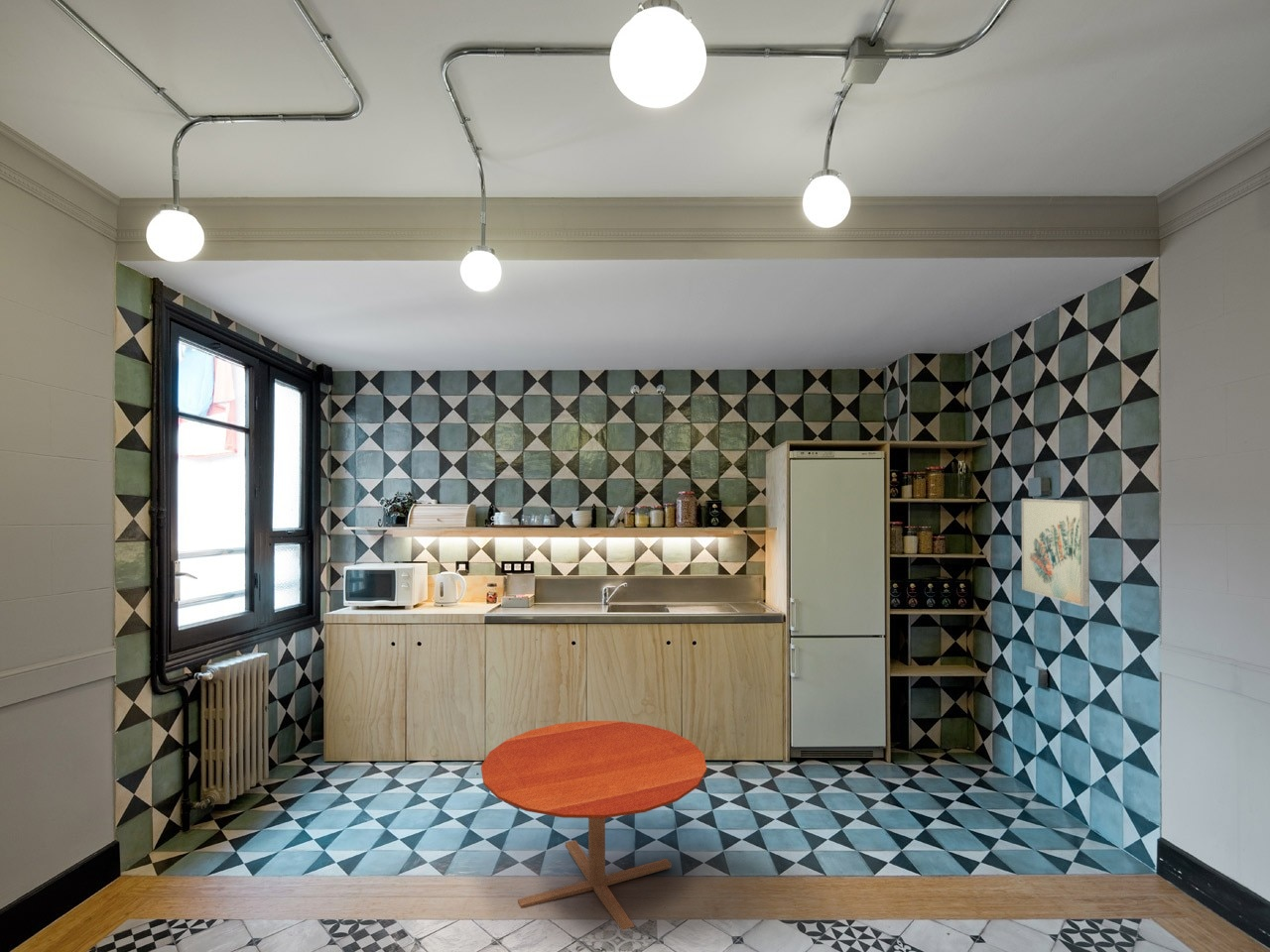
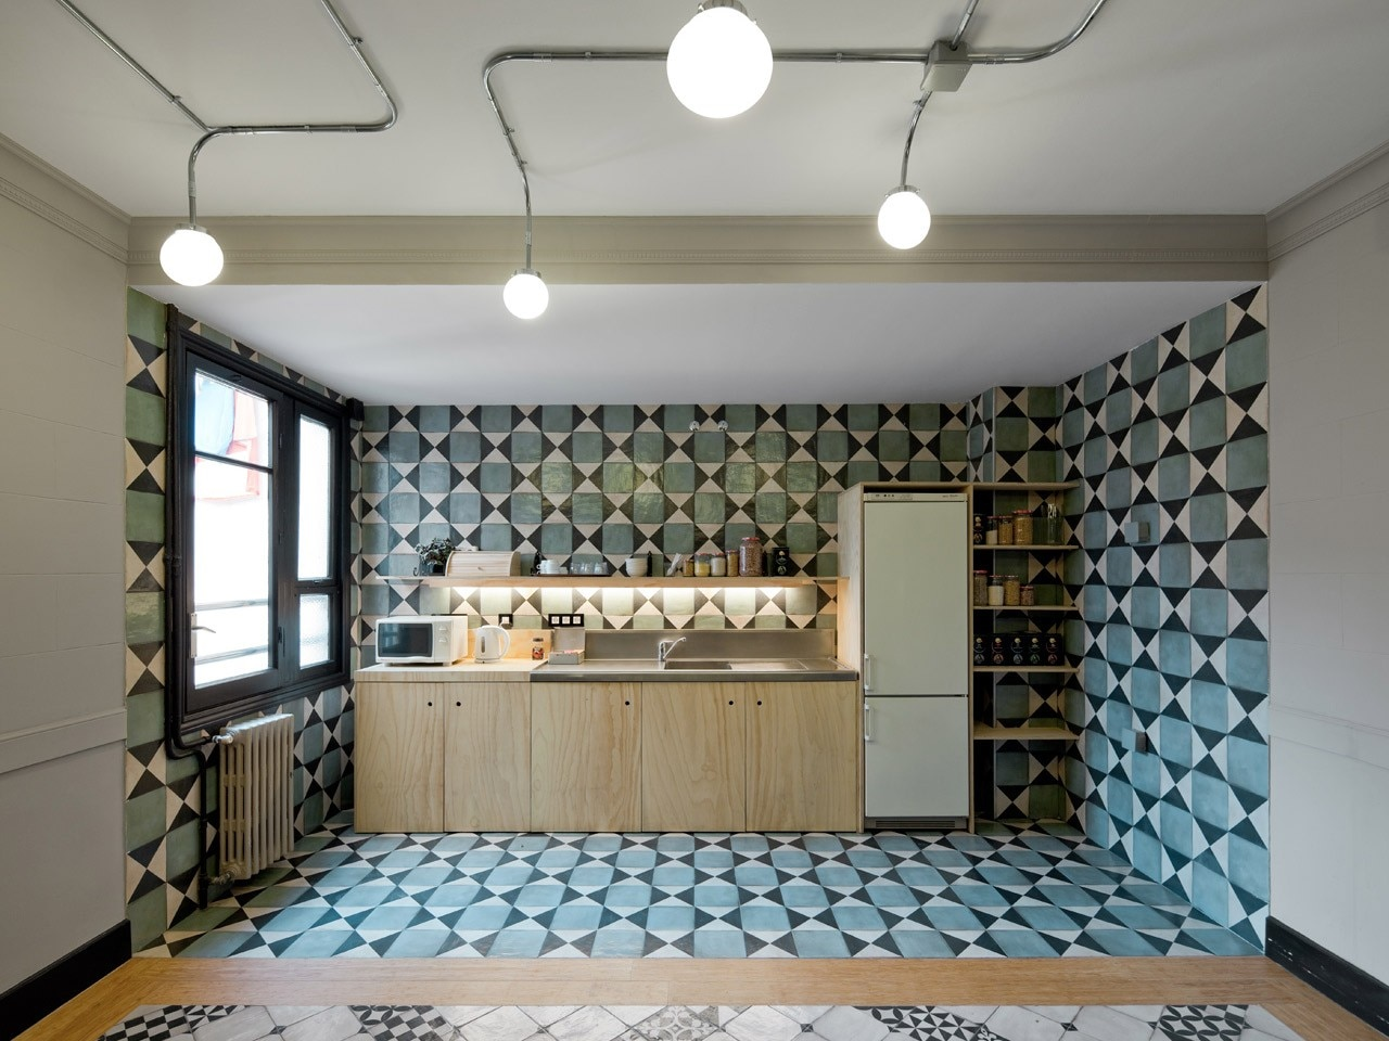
- wall art [1021,498,1090,608]
- round table [480,720,707,931]
